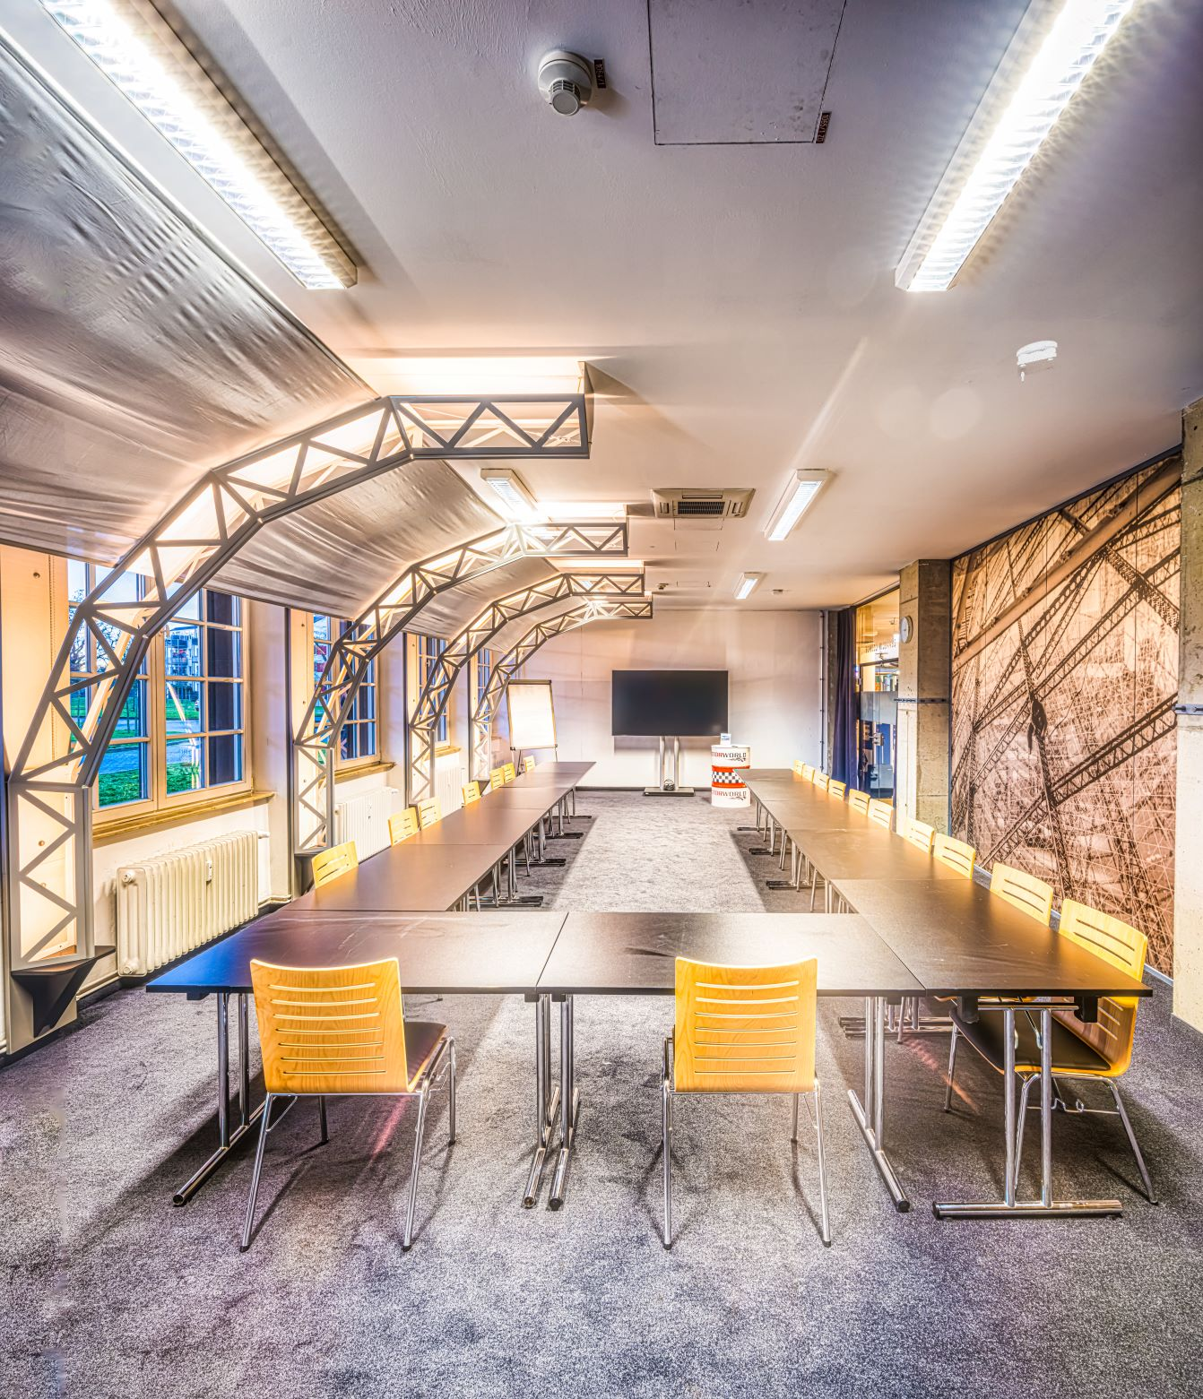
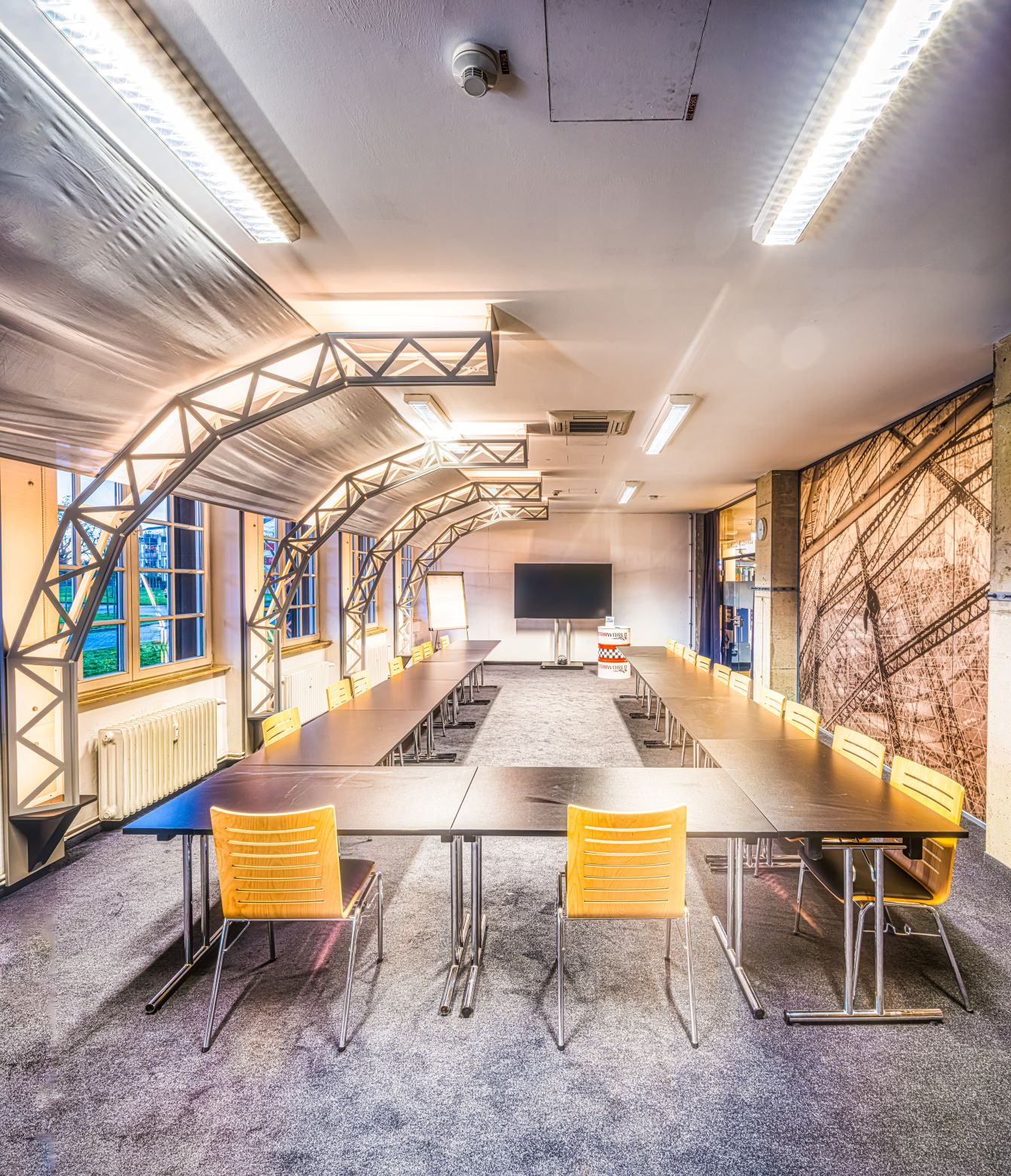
- smoke detector [1016,340,1058,383]
